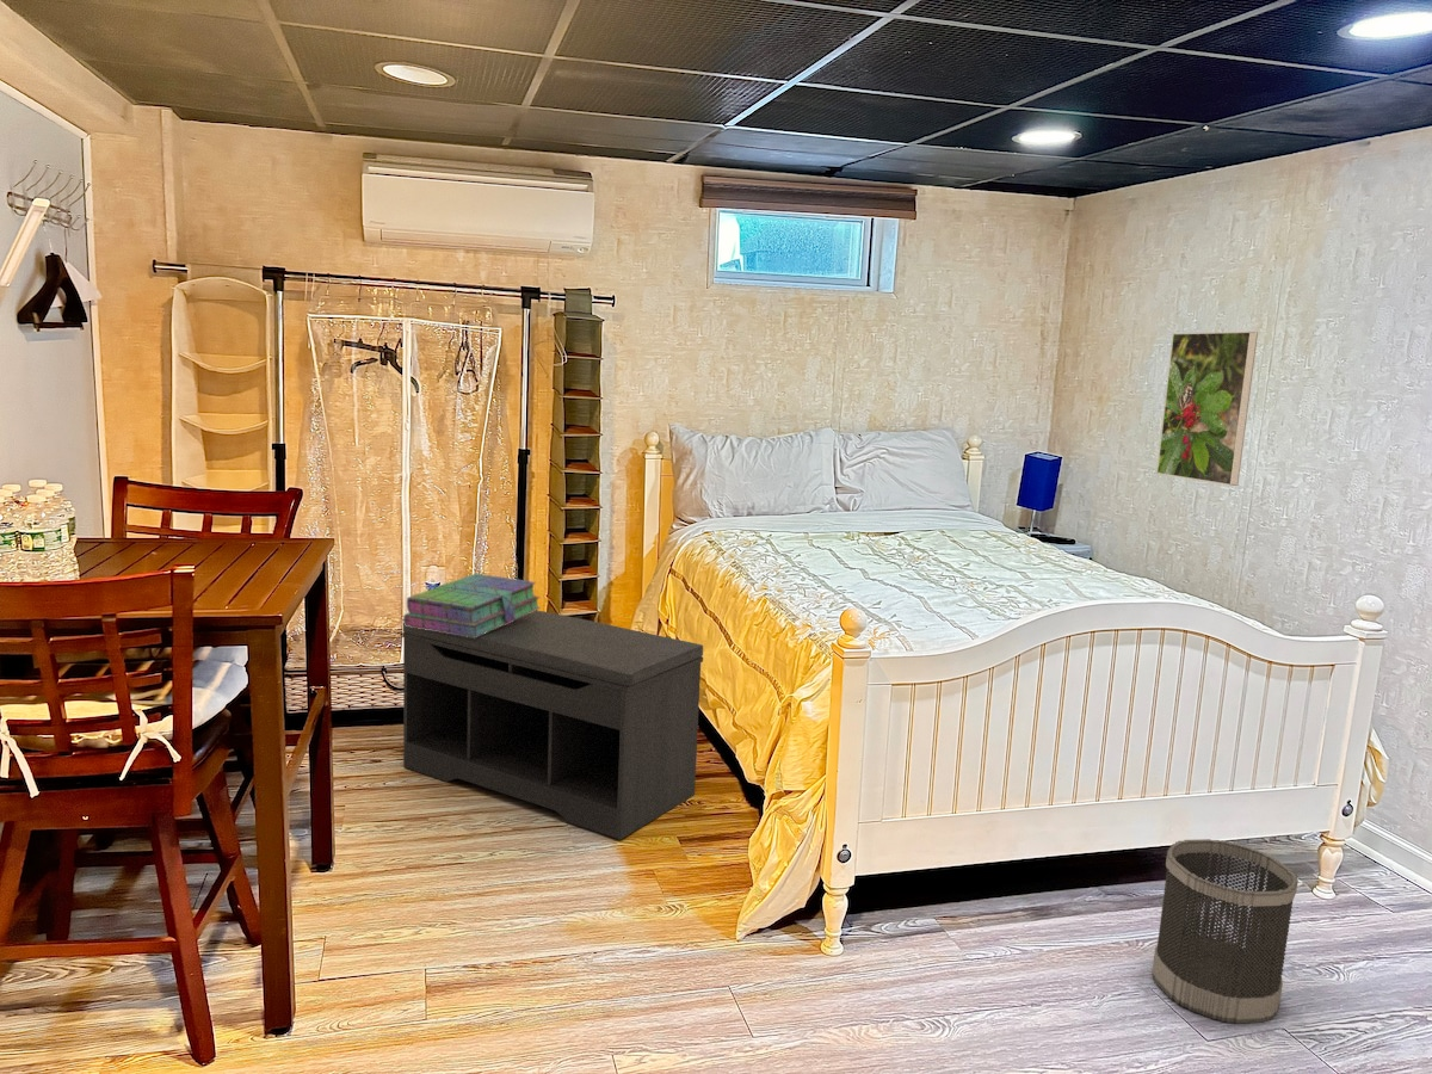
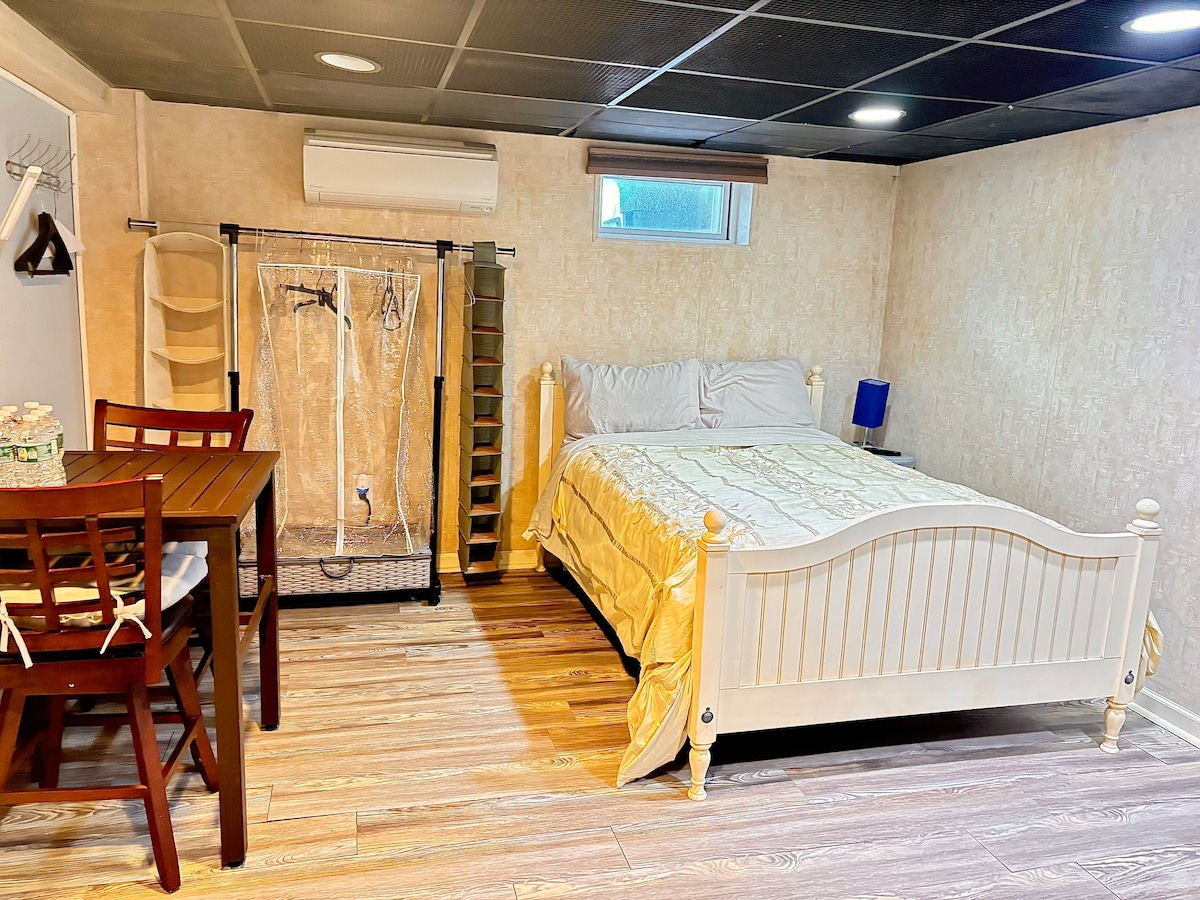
- wastebasket [1150,838,1300,1025]
- stack of books [402,573,542,638]
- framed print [1155,331,1259,487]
- bench [401,610,704,841]
